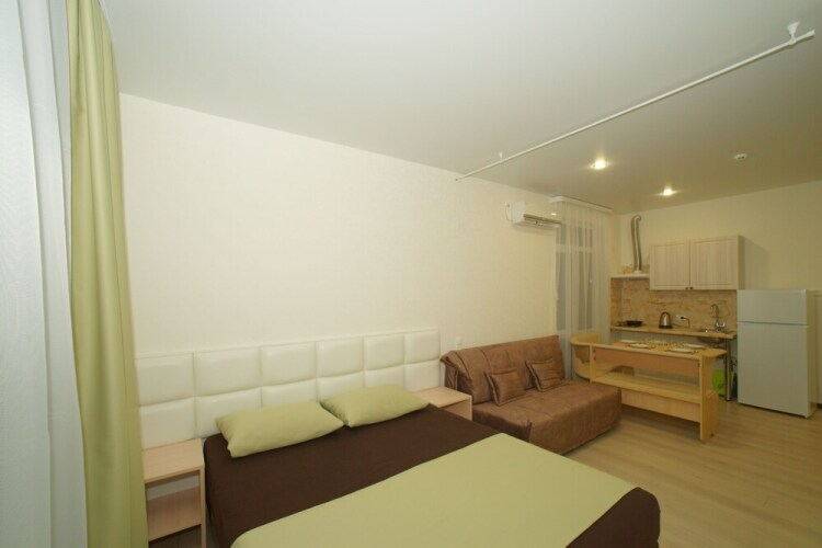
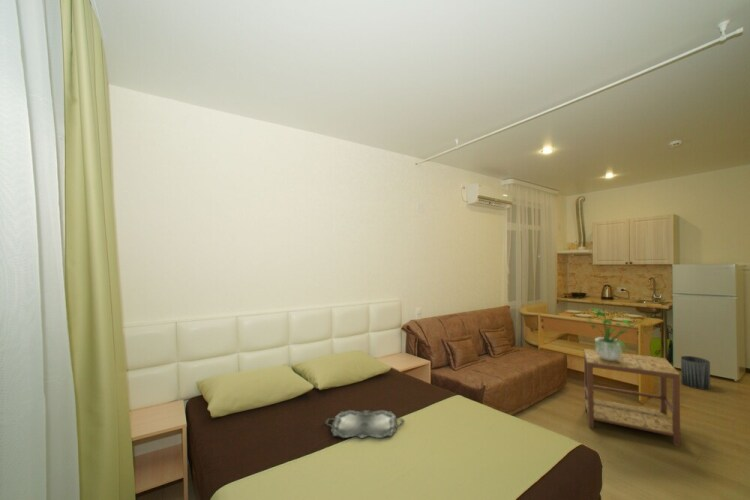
+ trash can [680,355,711,391]
+ potted plant [584,297,656,361]
+ serving tray [324,409,405,439]
+ side table [583,348,681,447]
